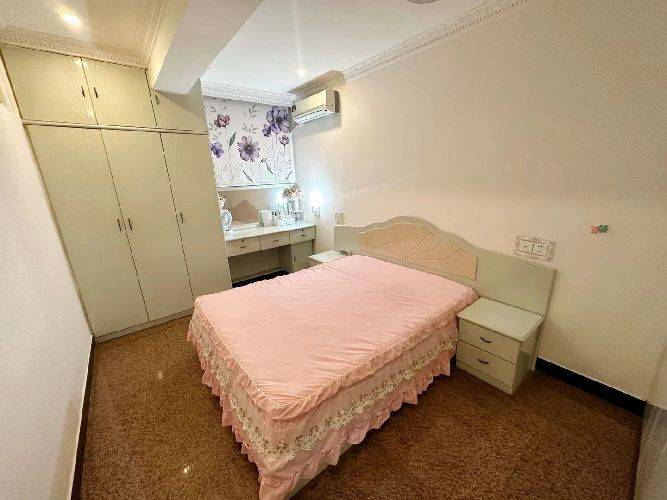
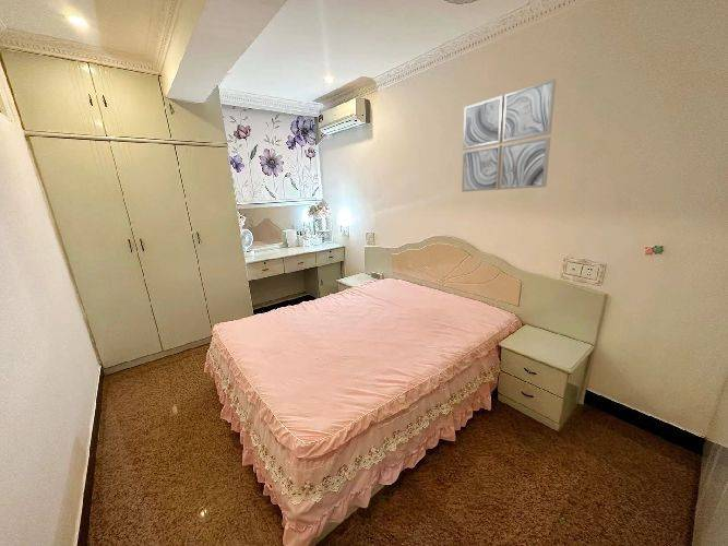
+ wall art [461,78,557,193]
